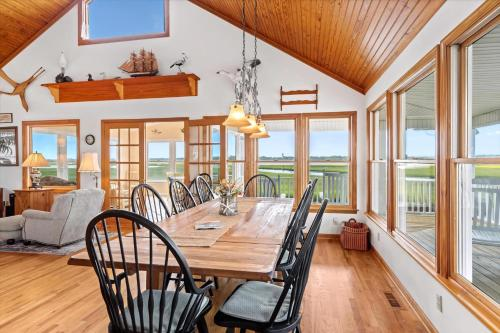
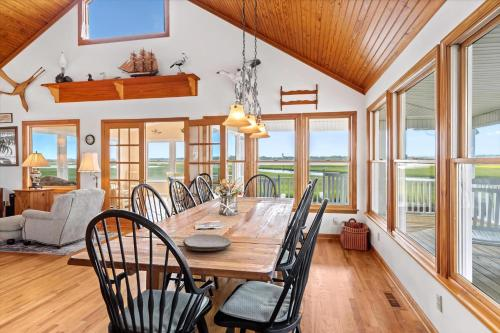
+ plate [182,233,232,252]
